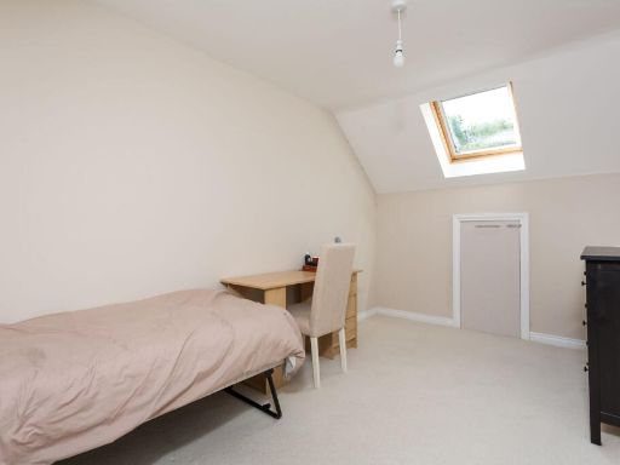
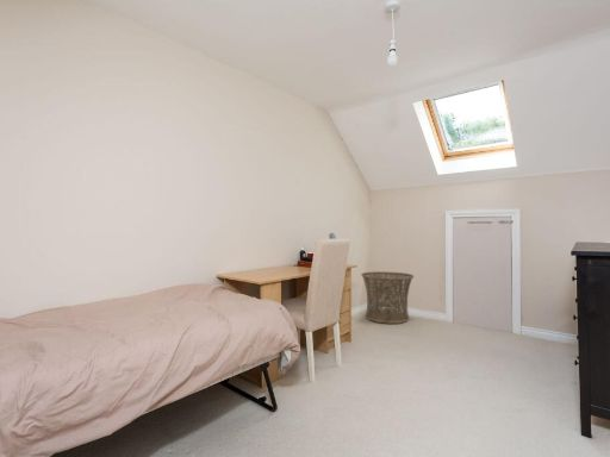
+ basket [360,270,415,325]
